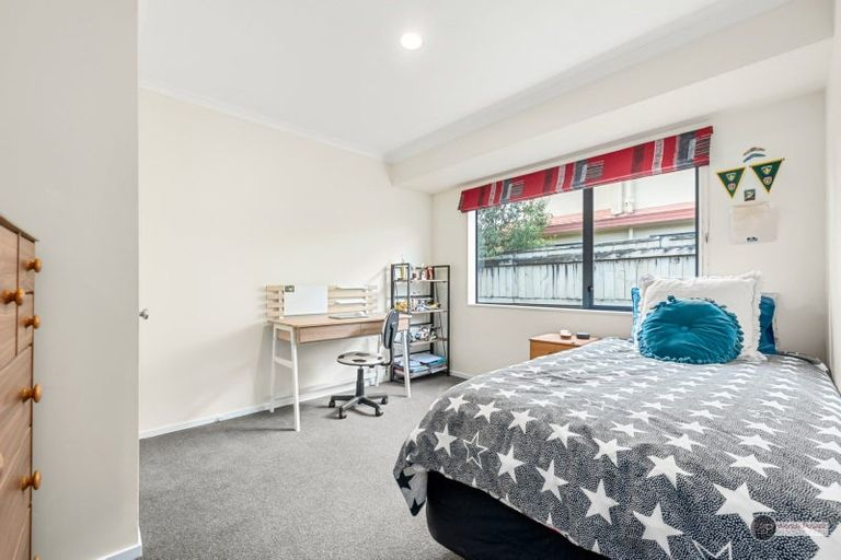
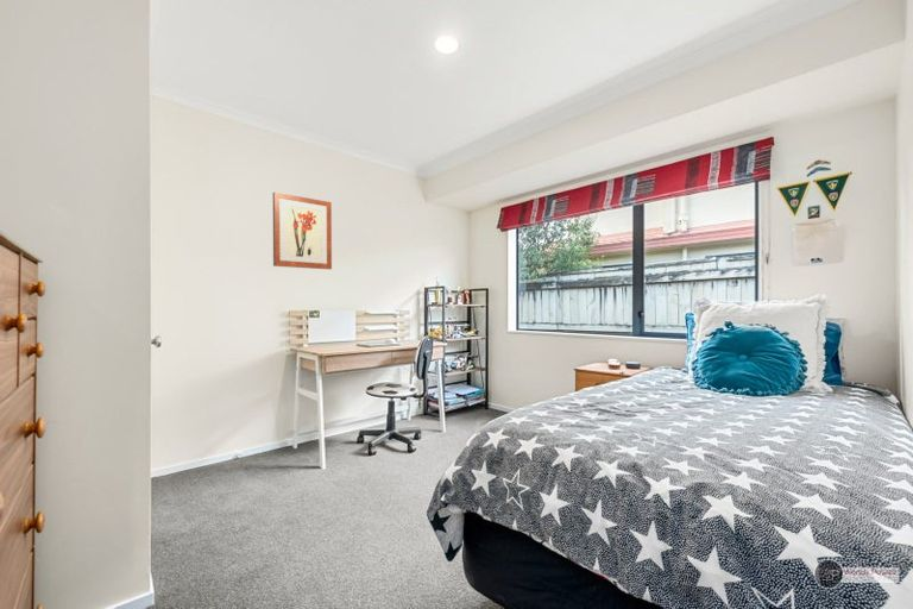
+ wall art [272,192,333,270]
